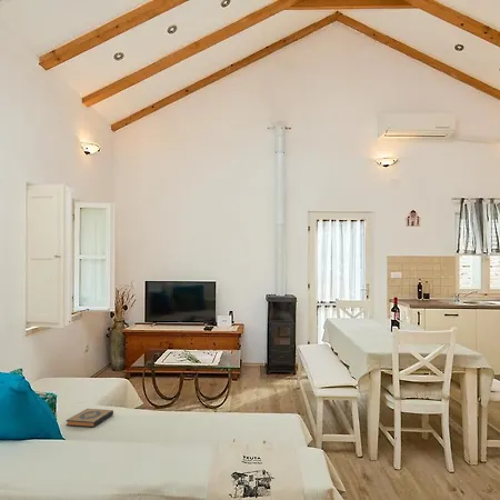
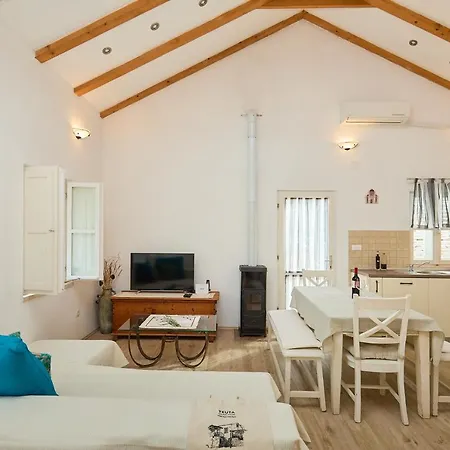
- hardback book [64,408,114,428]
